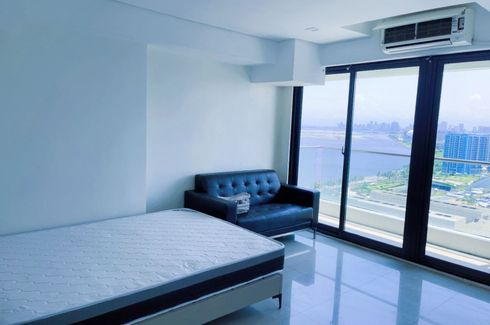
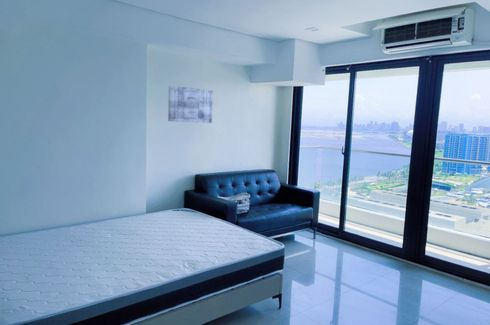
+ wall art [167,85,214,124]
